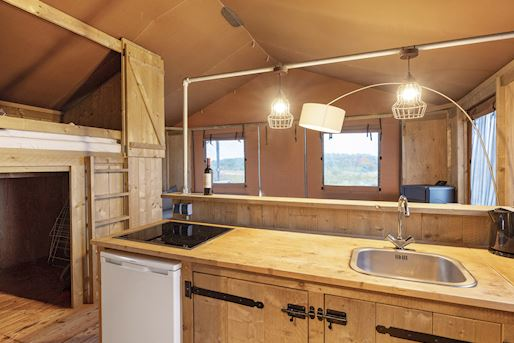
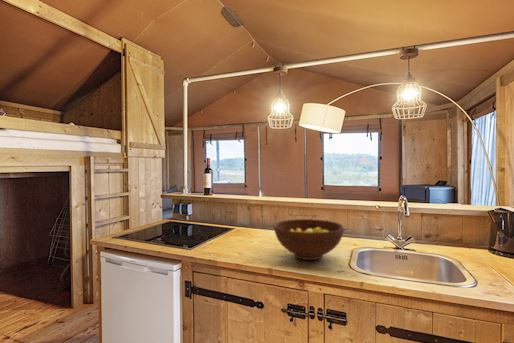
+ fruit bowl [273,218,345,261]
